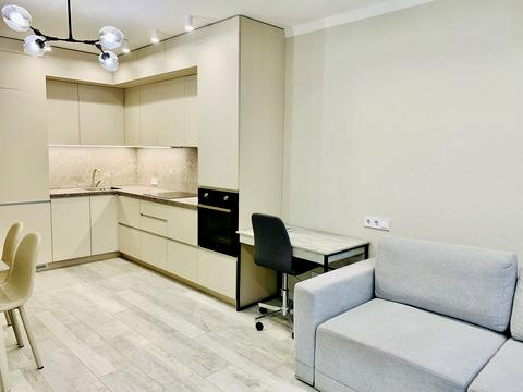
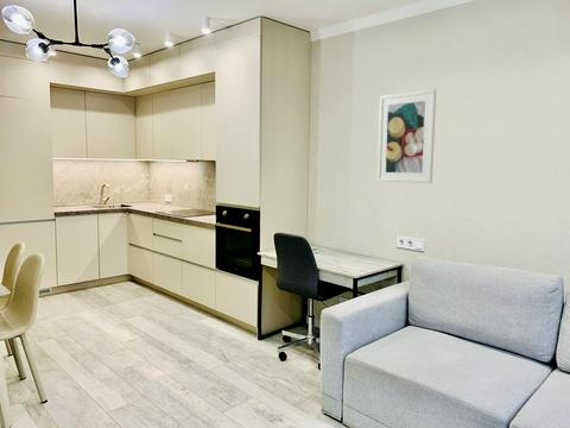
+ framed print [376,88,437,184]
